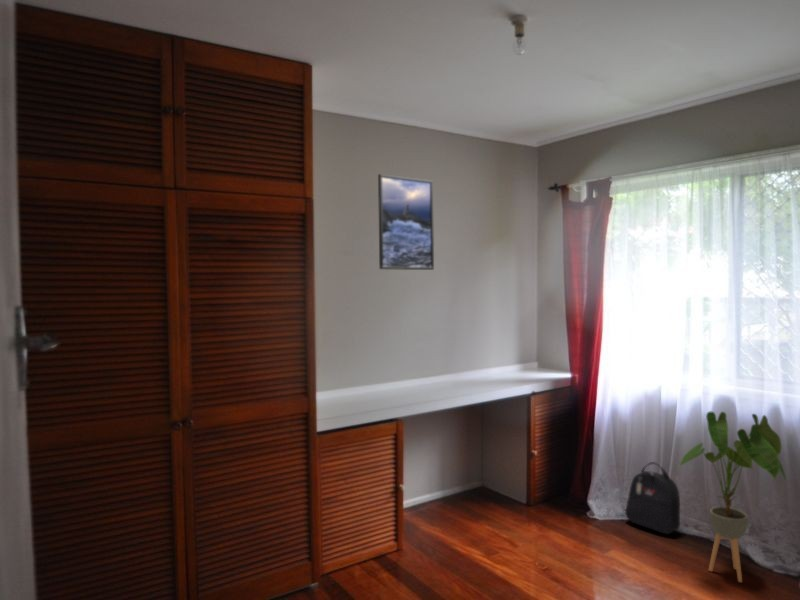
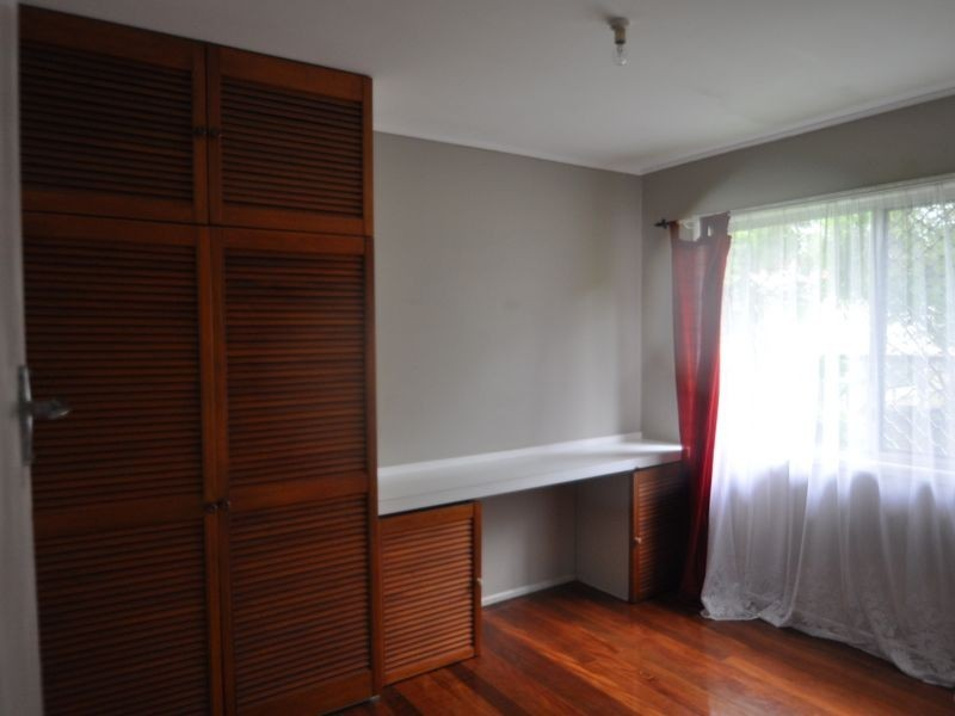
- house plant [676,411,788,583]
- backpack [624,461,681,535]
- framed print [377,173,435,271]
